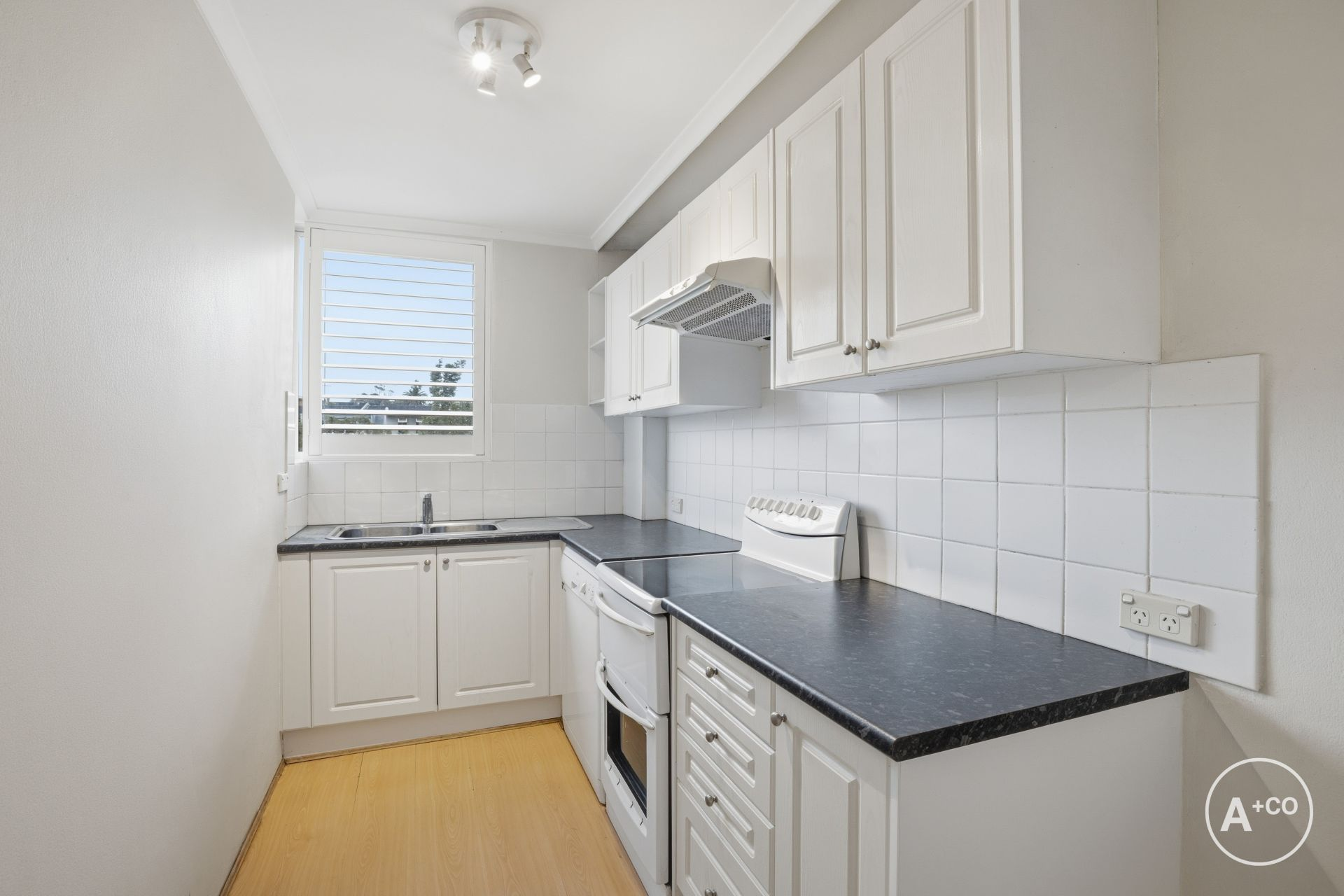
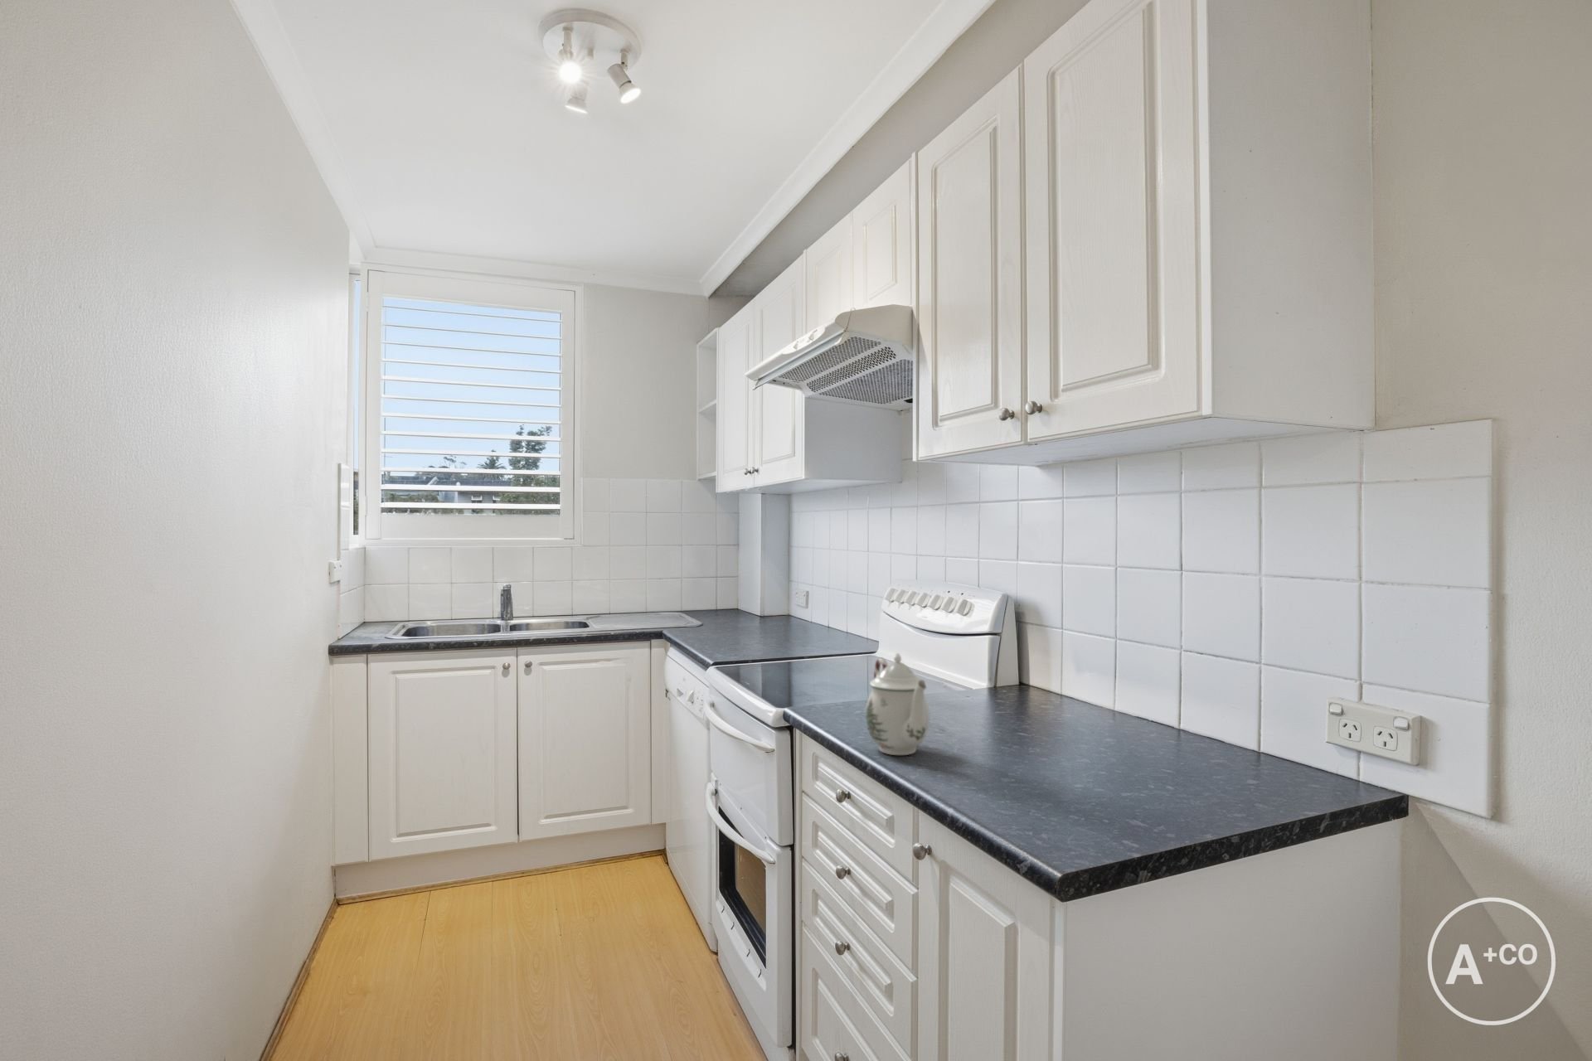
+ teapot [865,652,931,755]
